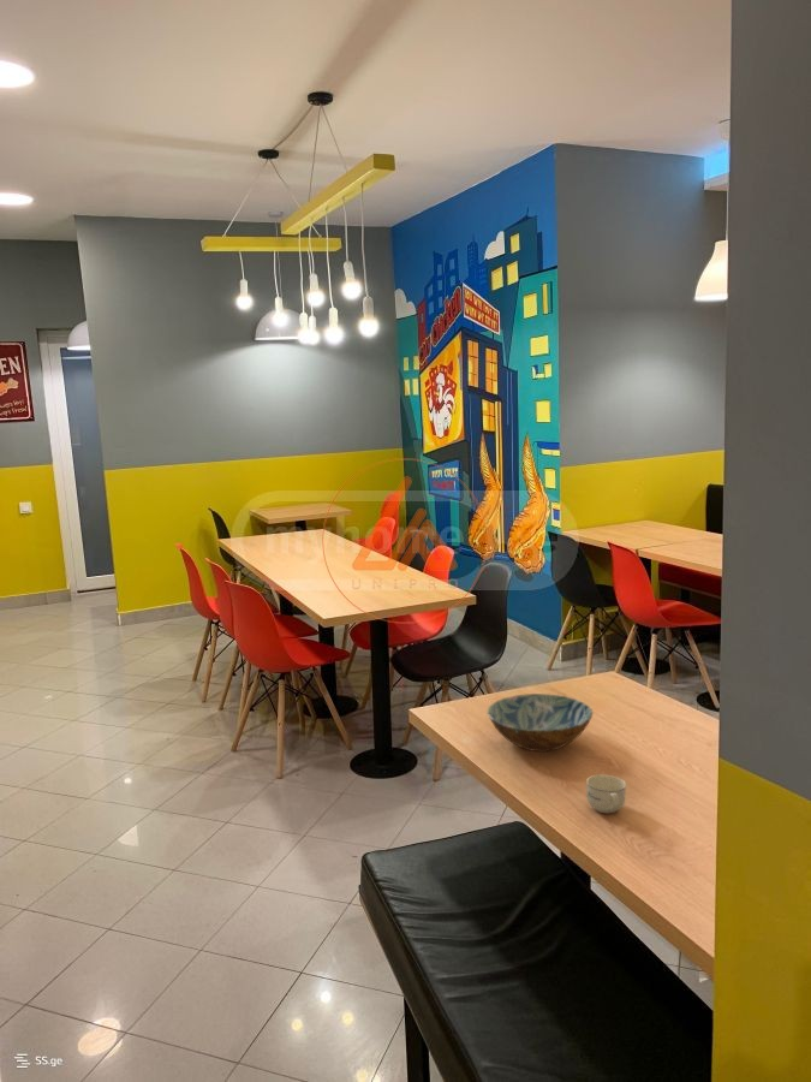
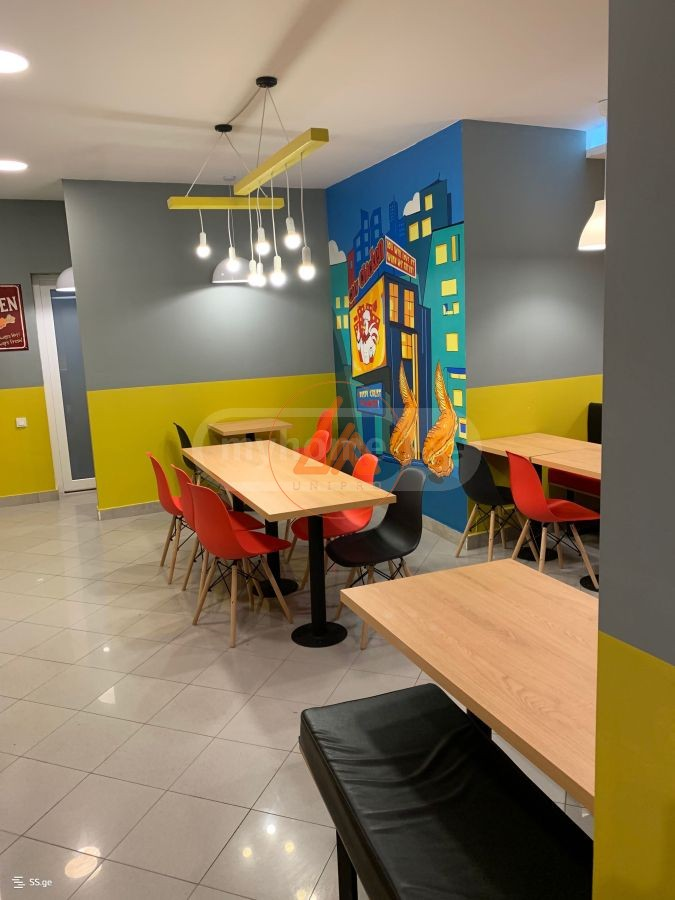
- cup [585,773,627,814]
- bowl [487,692,594,753]
